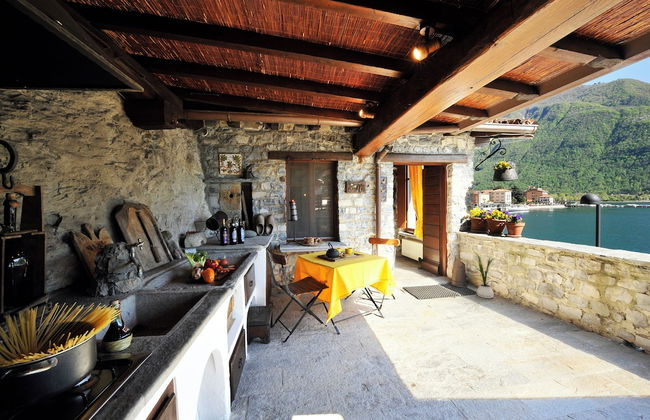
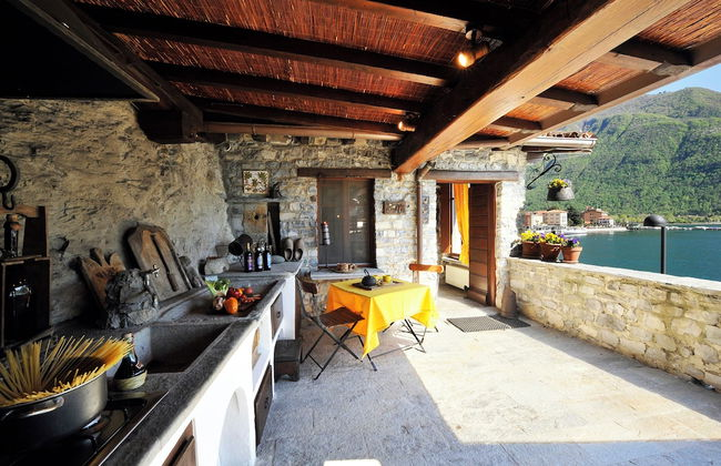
- house plant [472,251,500,299]
